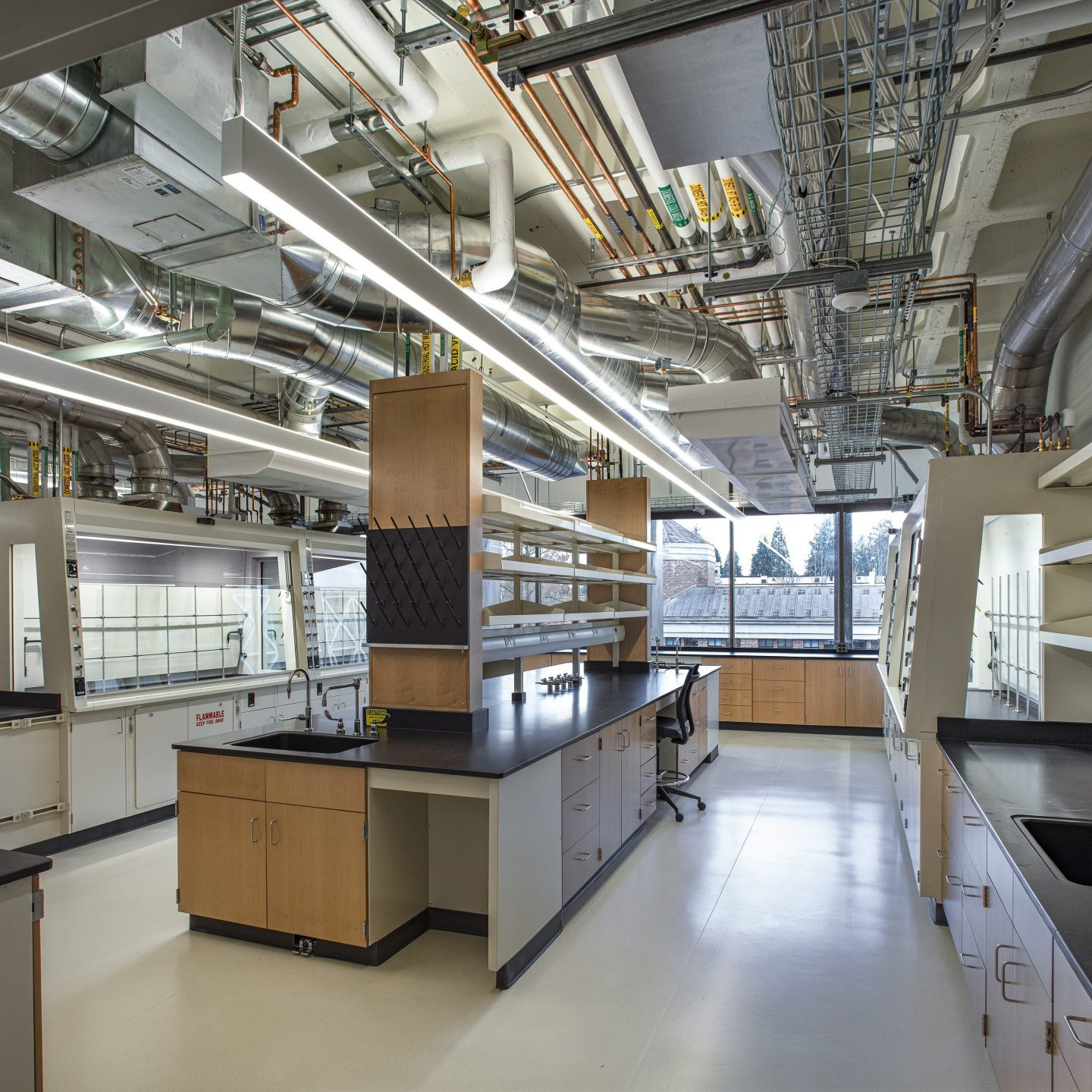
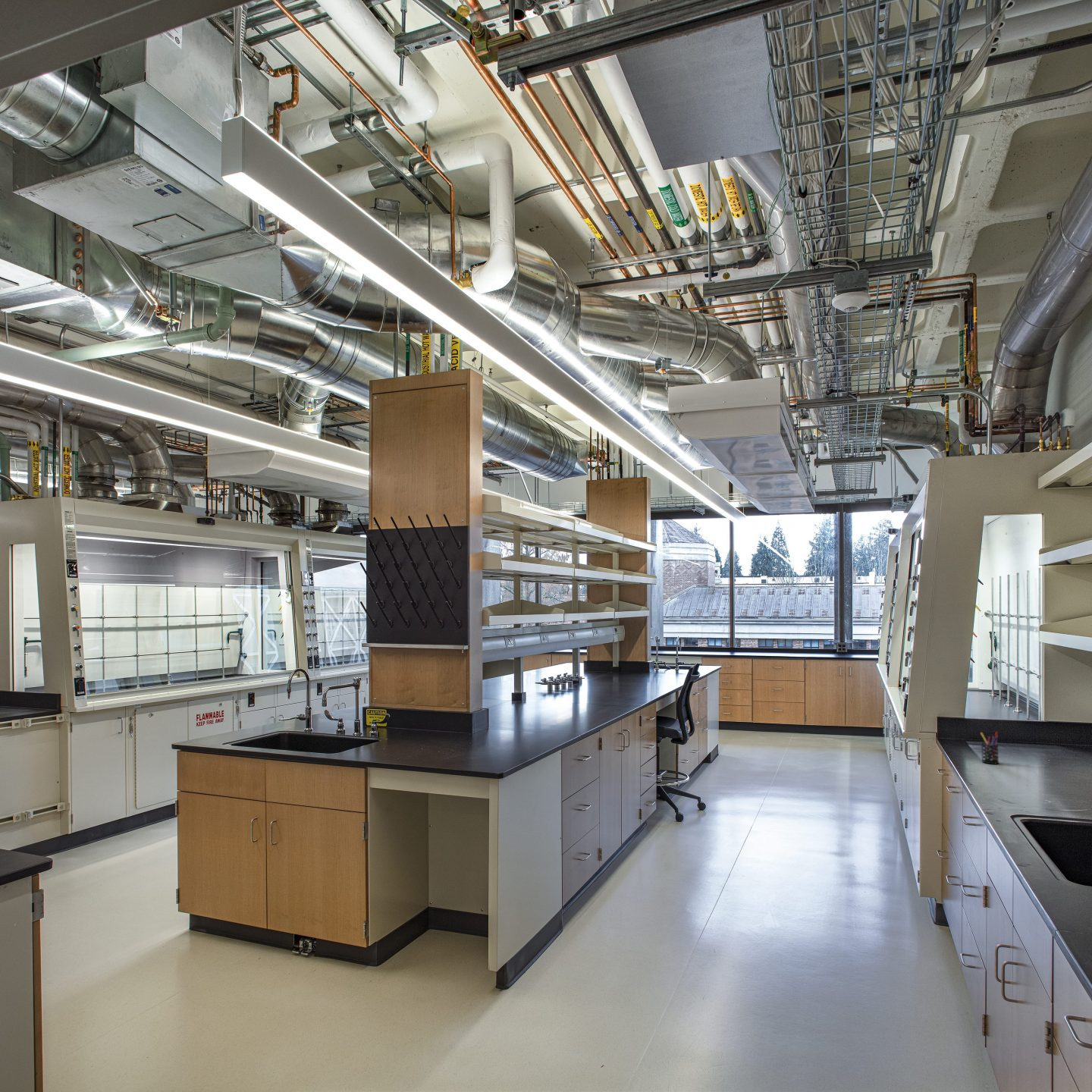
+ pen holder [980,731,999,765]
